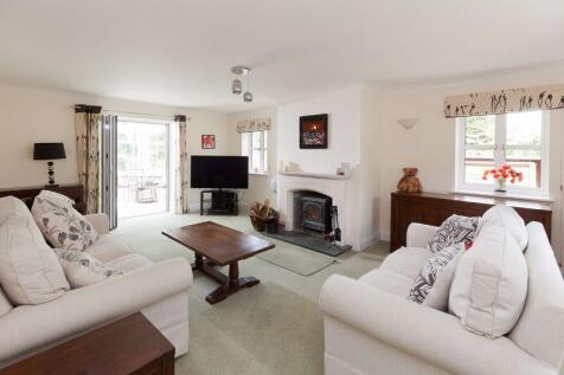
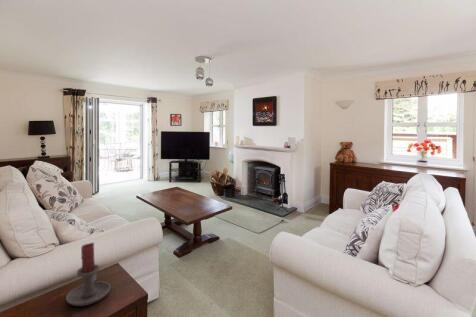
+ candle holder [65,242,111,307]
